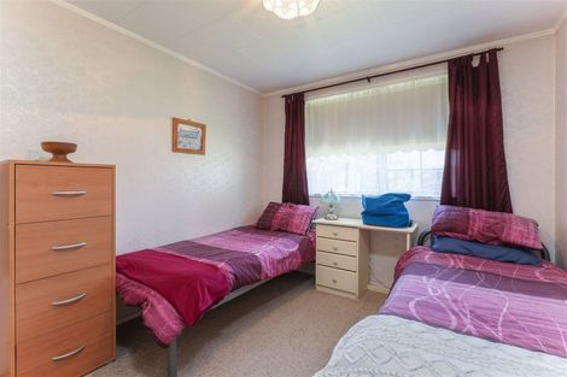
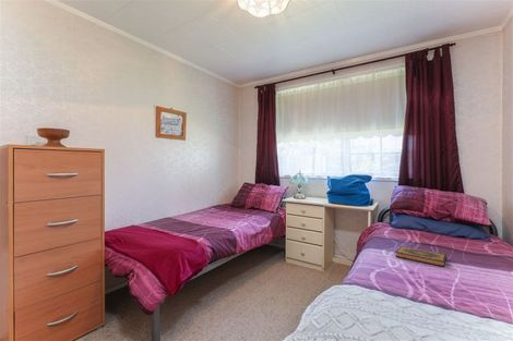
+ hardback book [395,245,448,268]
